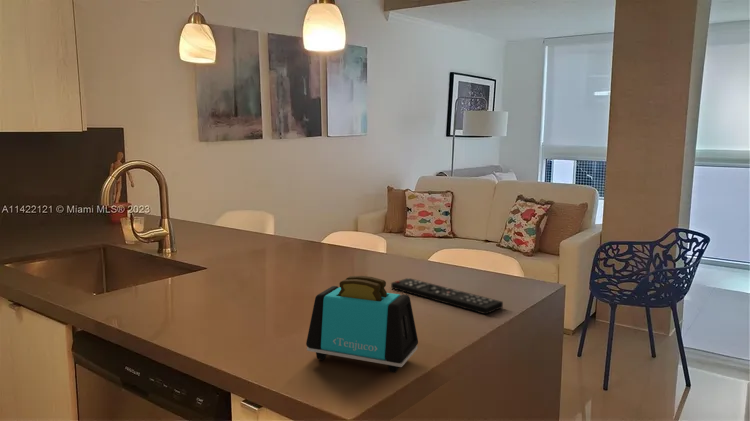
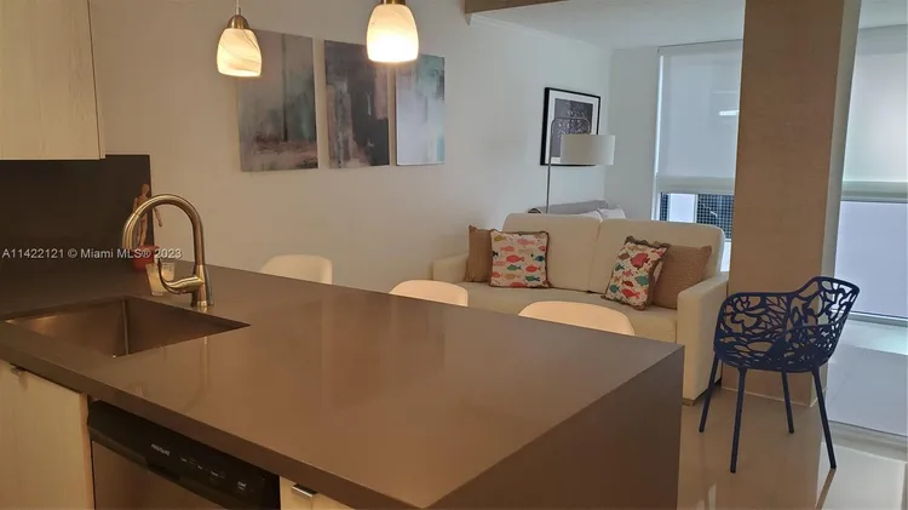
- toaster [305,275,419,374]
- remote control [390,277,504,315]
